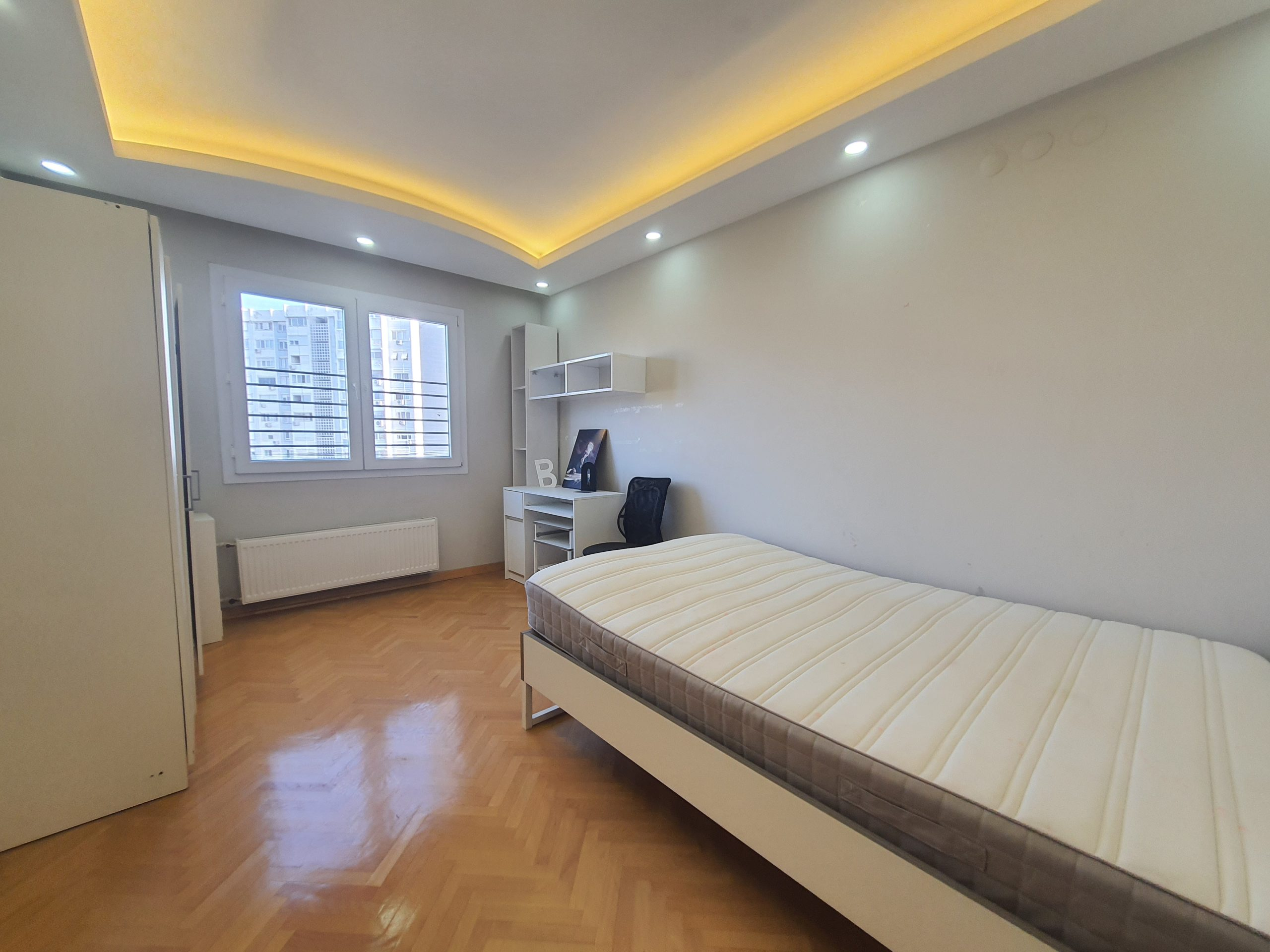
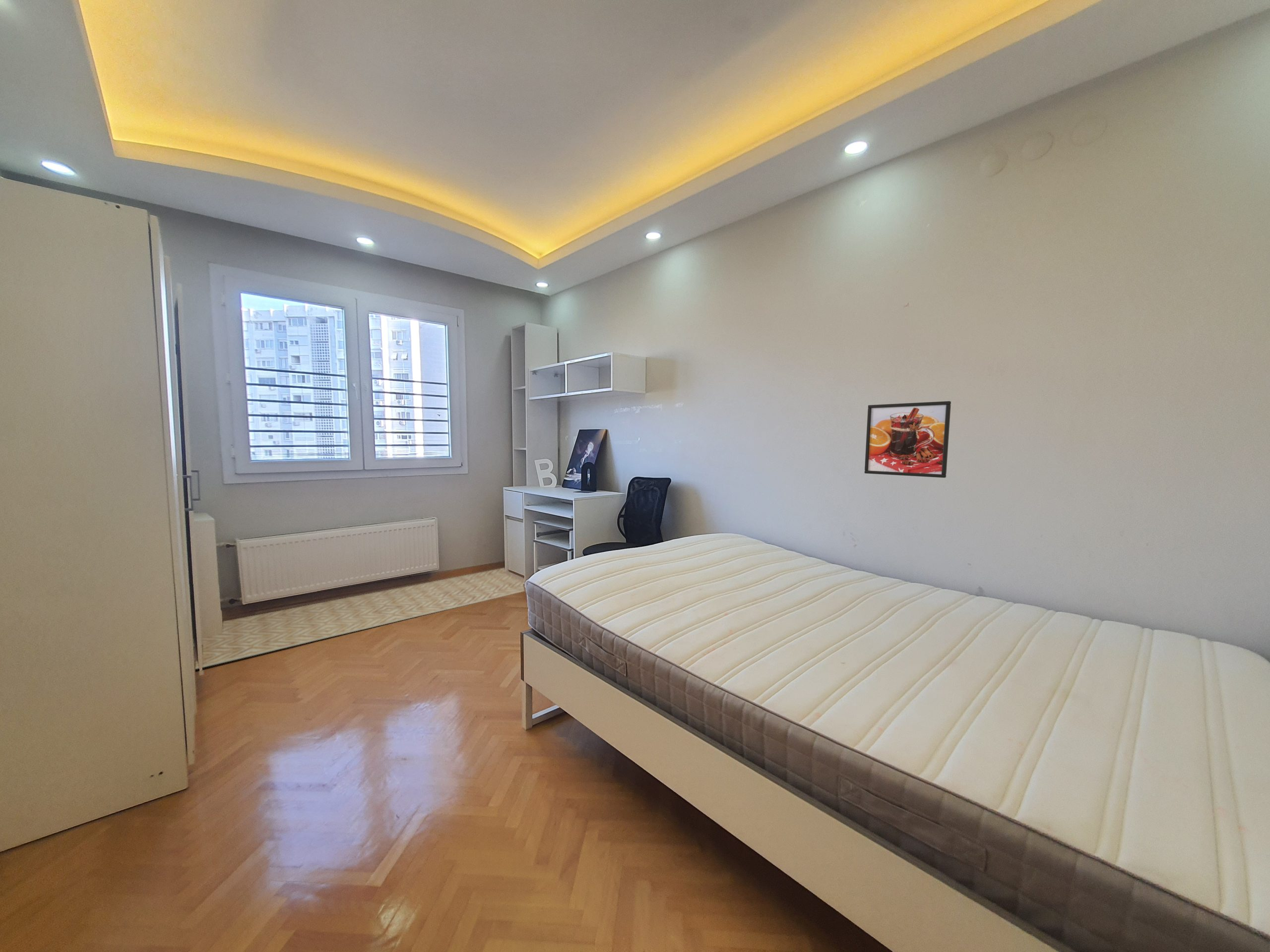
+ rug [195,567,527,670]
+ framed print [864,401,952,478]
